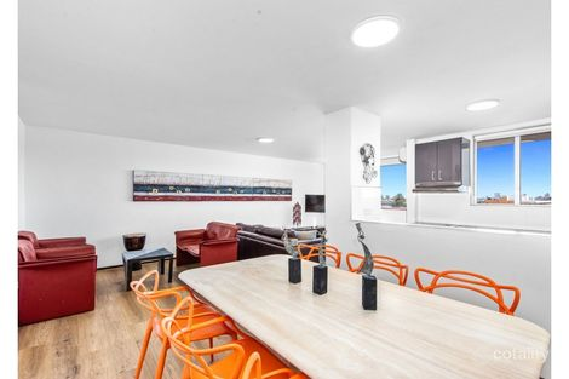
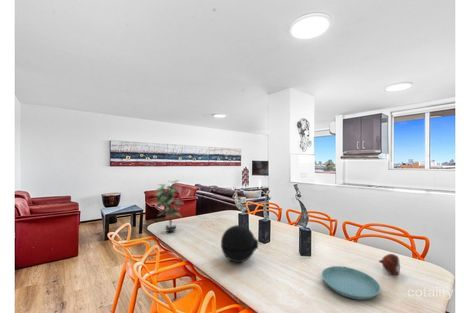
+ decorative orb [220,224,259,263]
+ potted plant [153,179,185,233]
+ saucer [321,265,381,301]
+ teapot [378,253,401,276]
